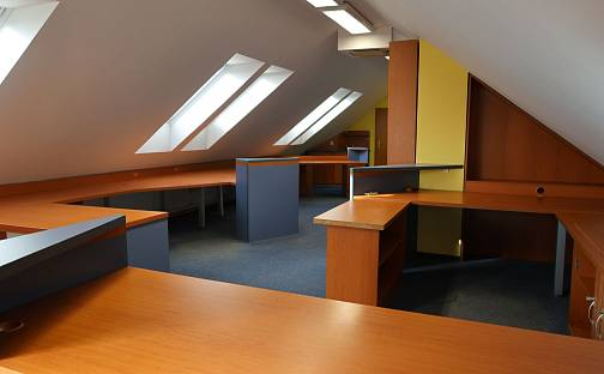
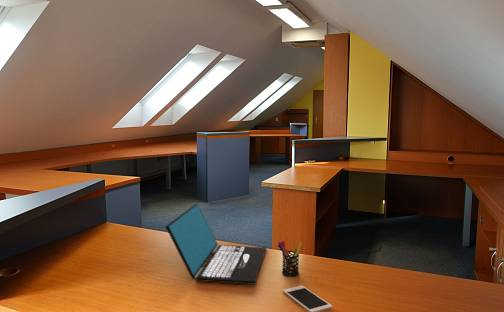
+ laptop [165,202,267,286]
+ cell phone [282,285,333,312]
+ pen holder [277,239,303,277]
